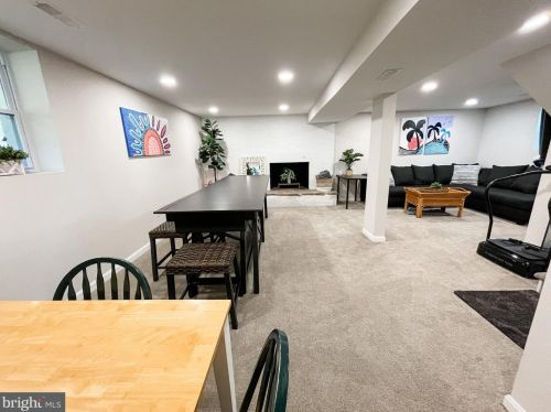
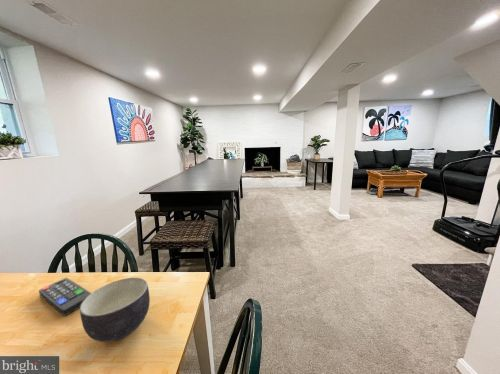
+ remote control [38,277,92,317]
+ bowl [79,277,151,343]
